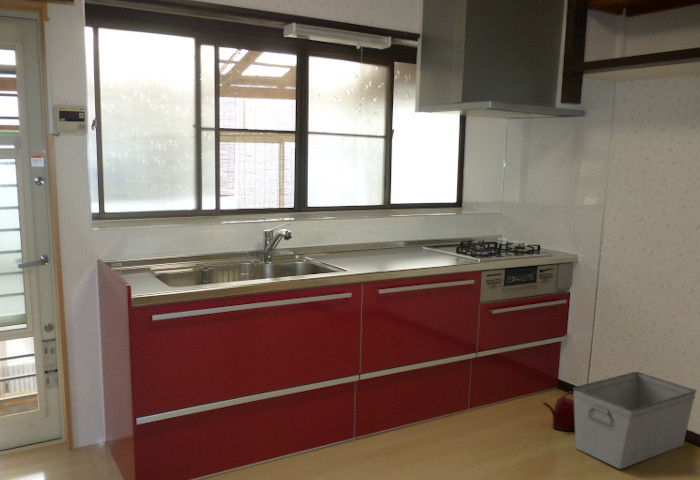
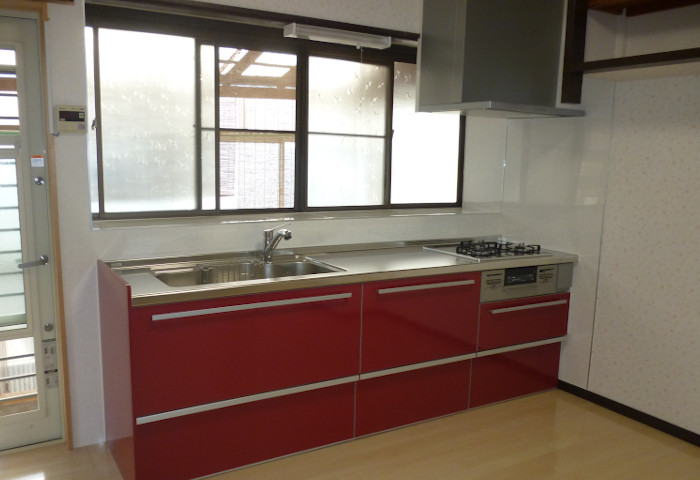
- storage bin [572,371,697,470]
- watering can [542,391,575,432]
